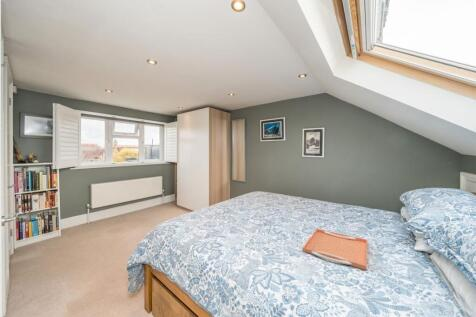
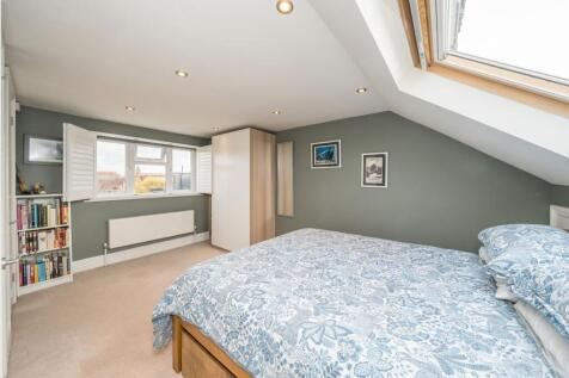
- serving tray [302,228,368,271]
